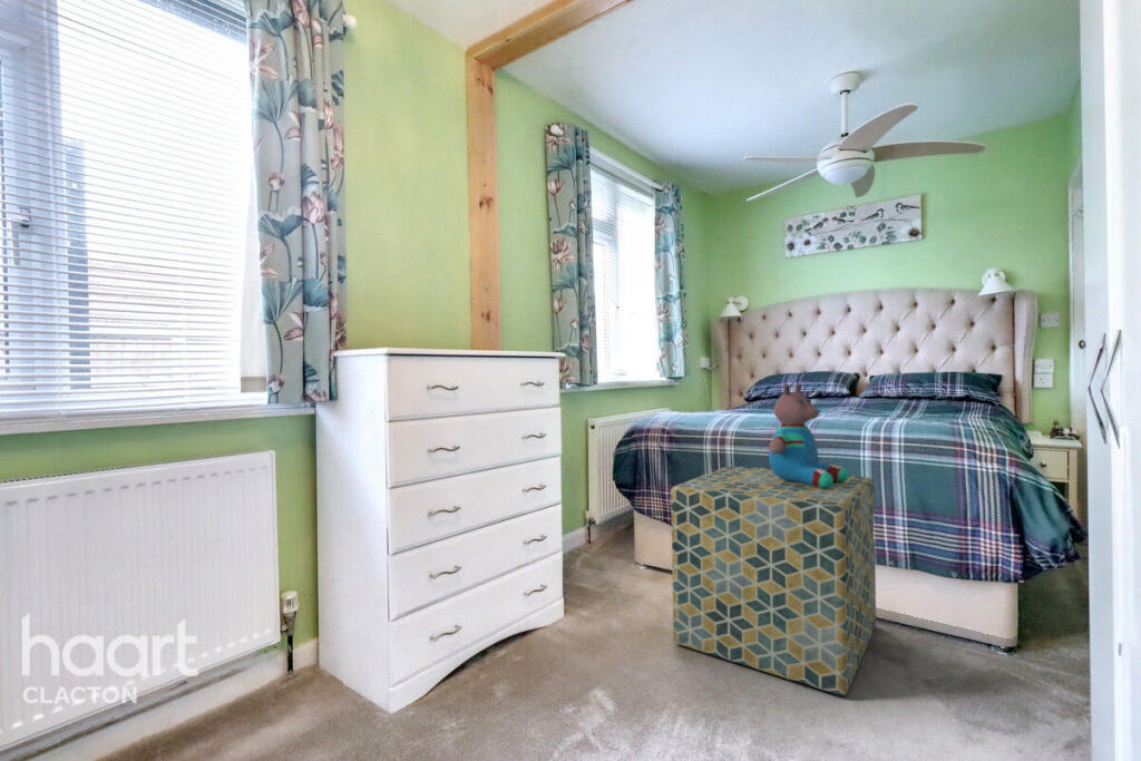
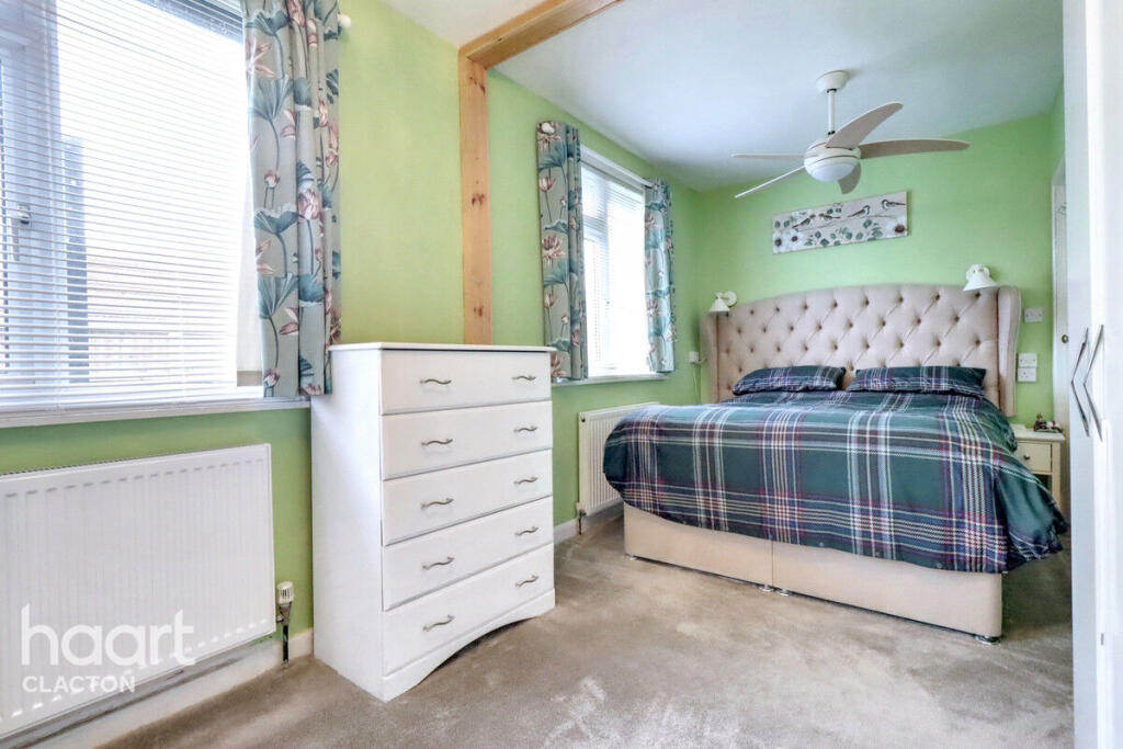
- teddy bear [768,382,850,488]
- storage ottoman [670,465,877,696]
